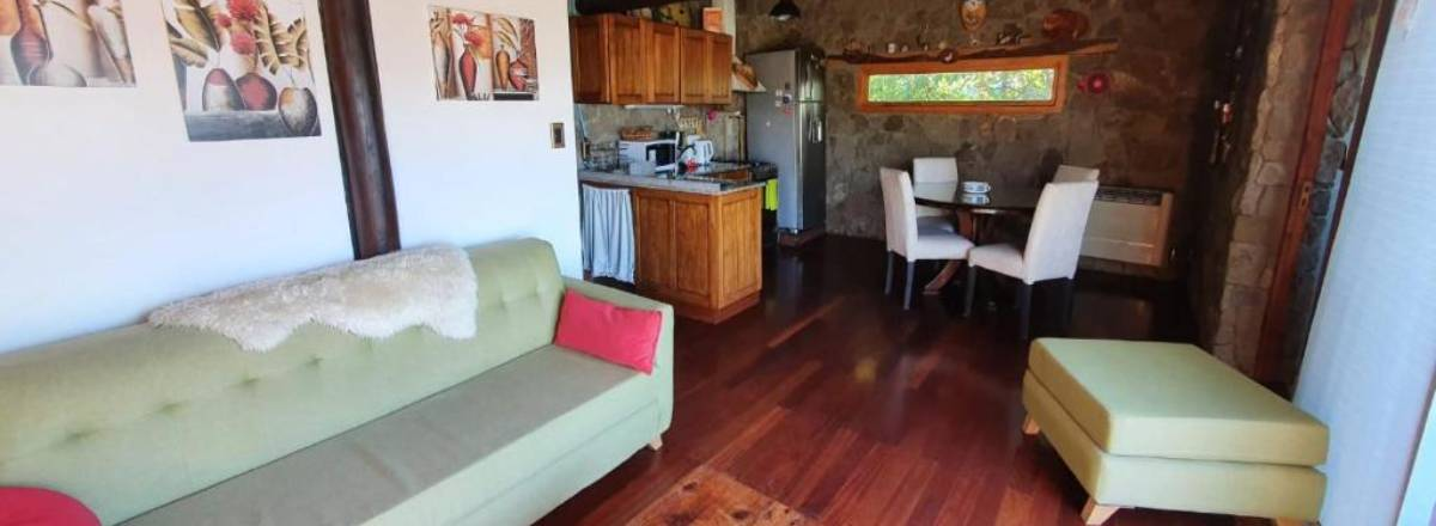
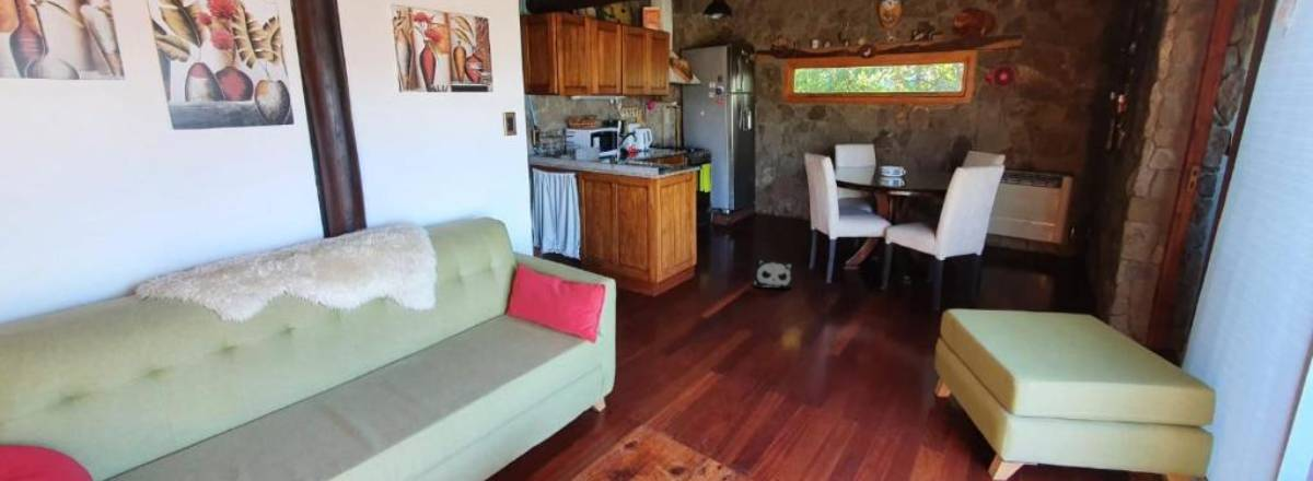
+ plush toy [753,256,794,290]
